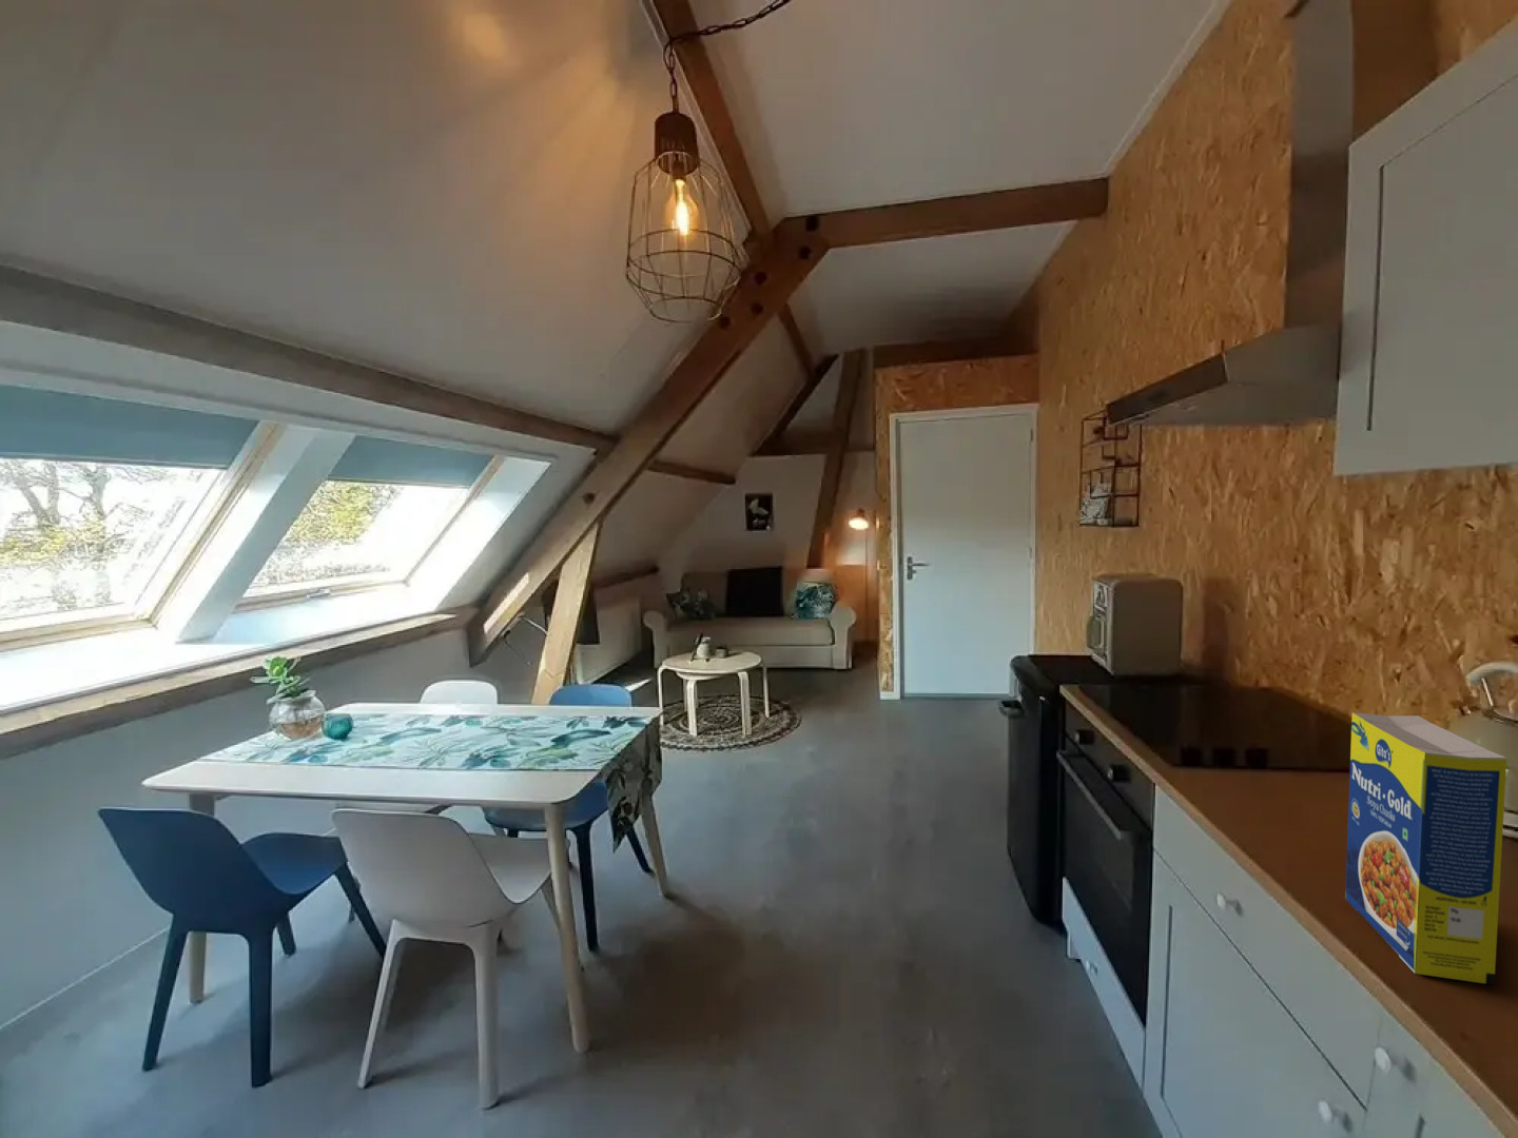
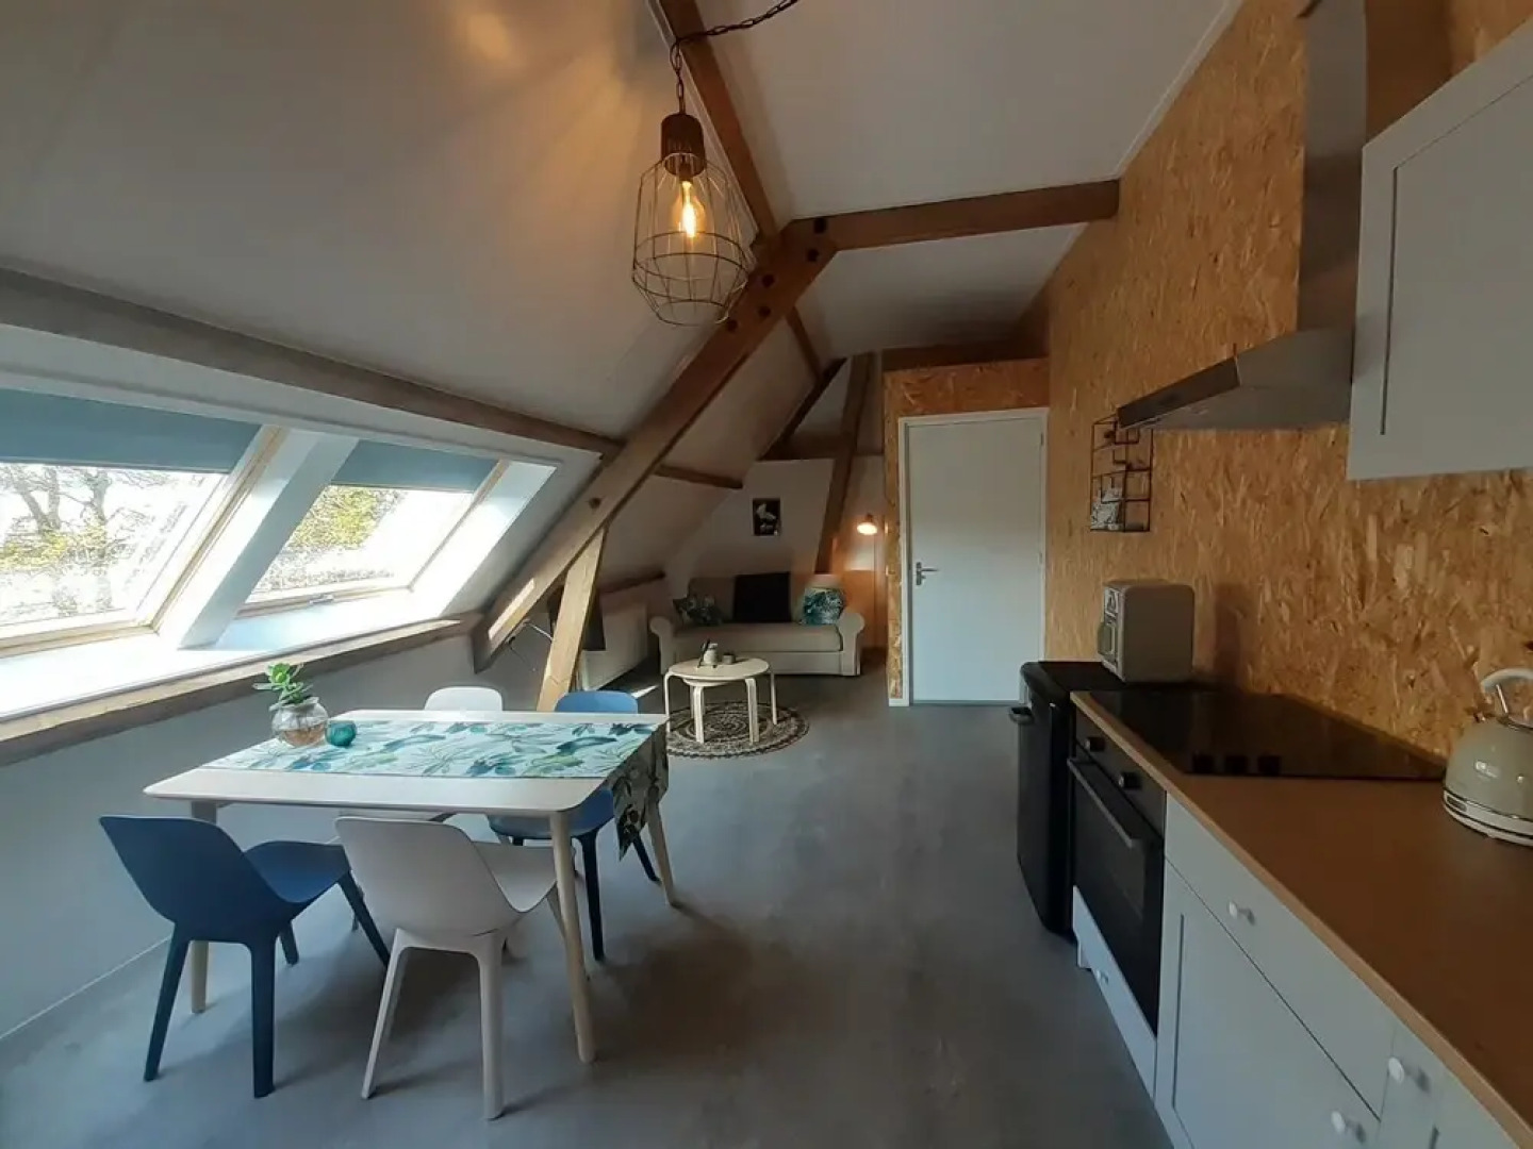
- legume [1343,711,1507,986]
